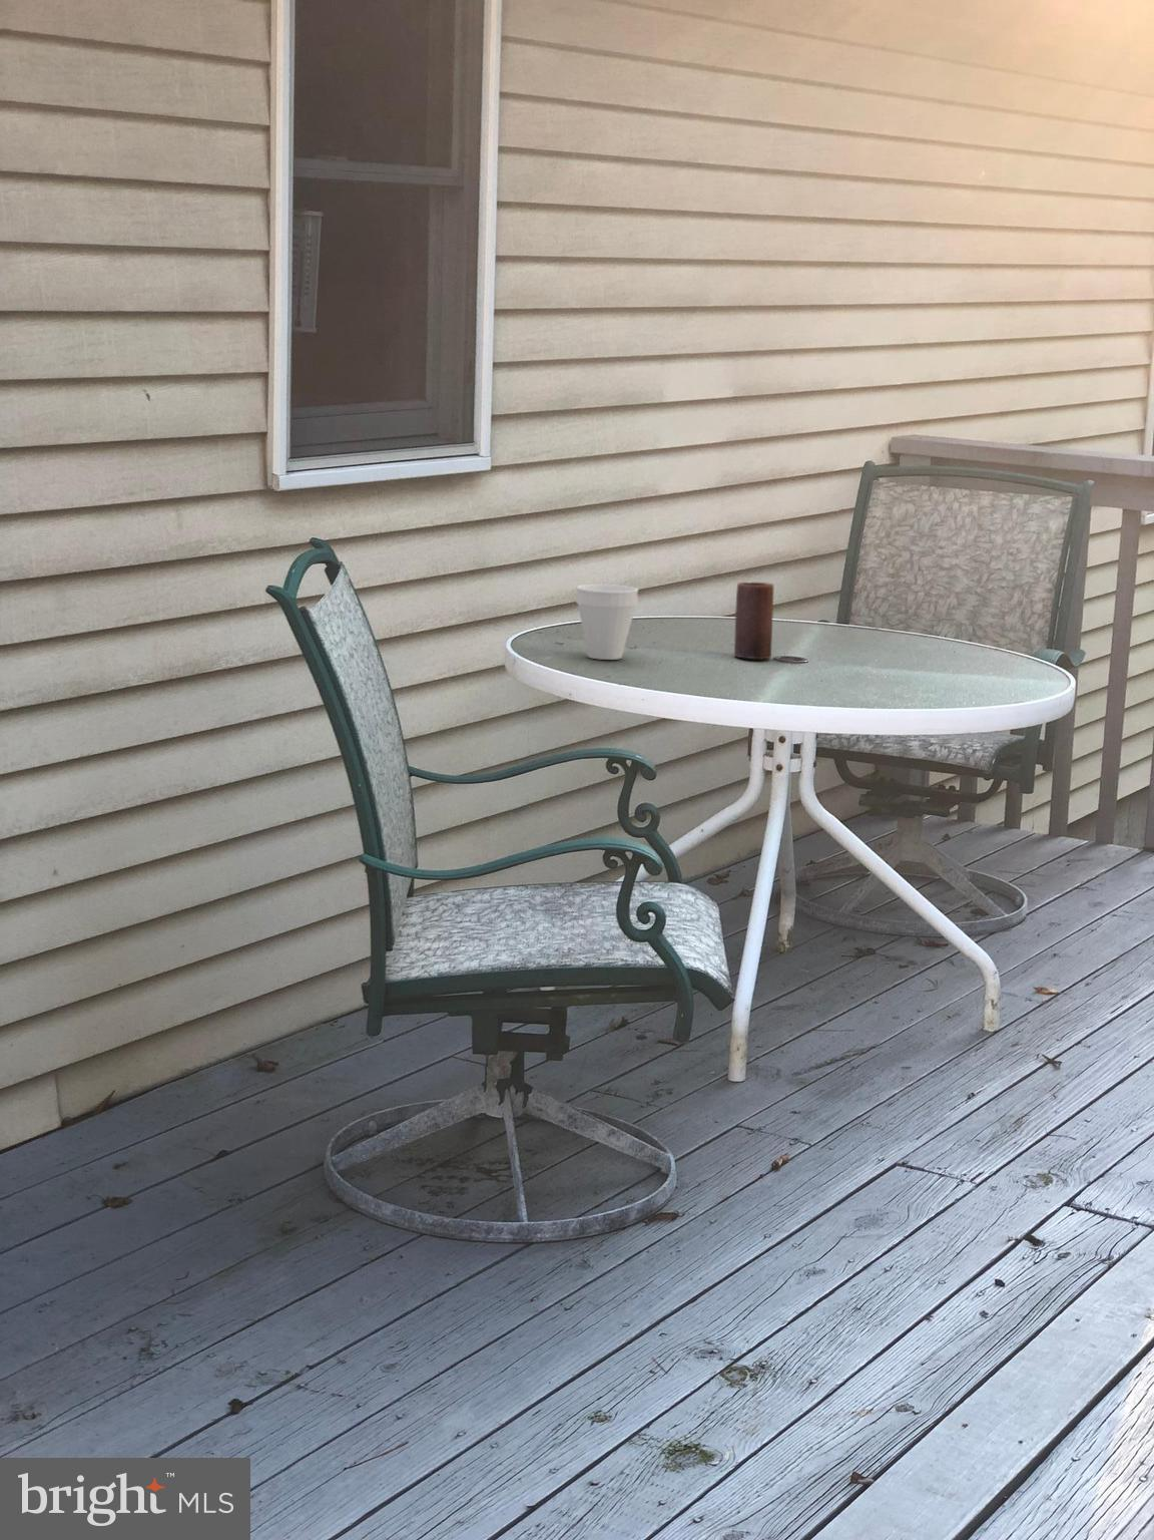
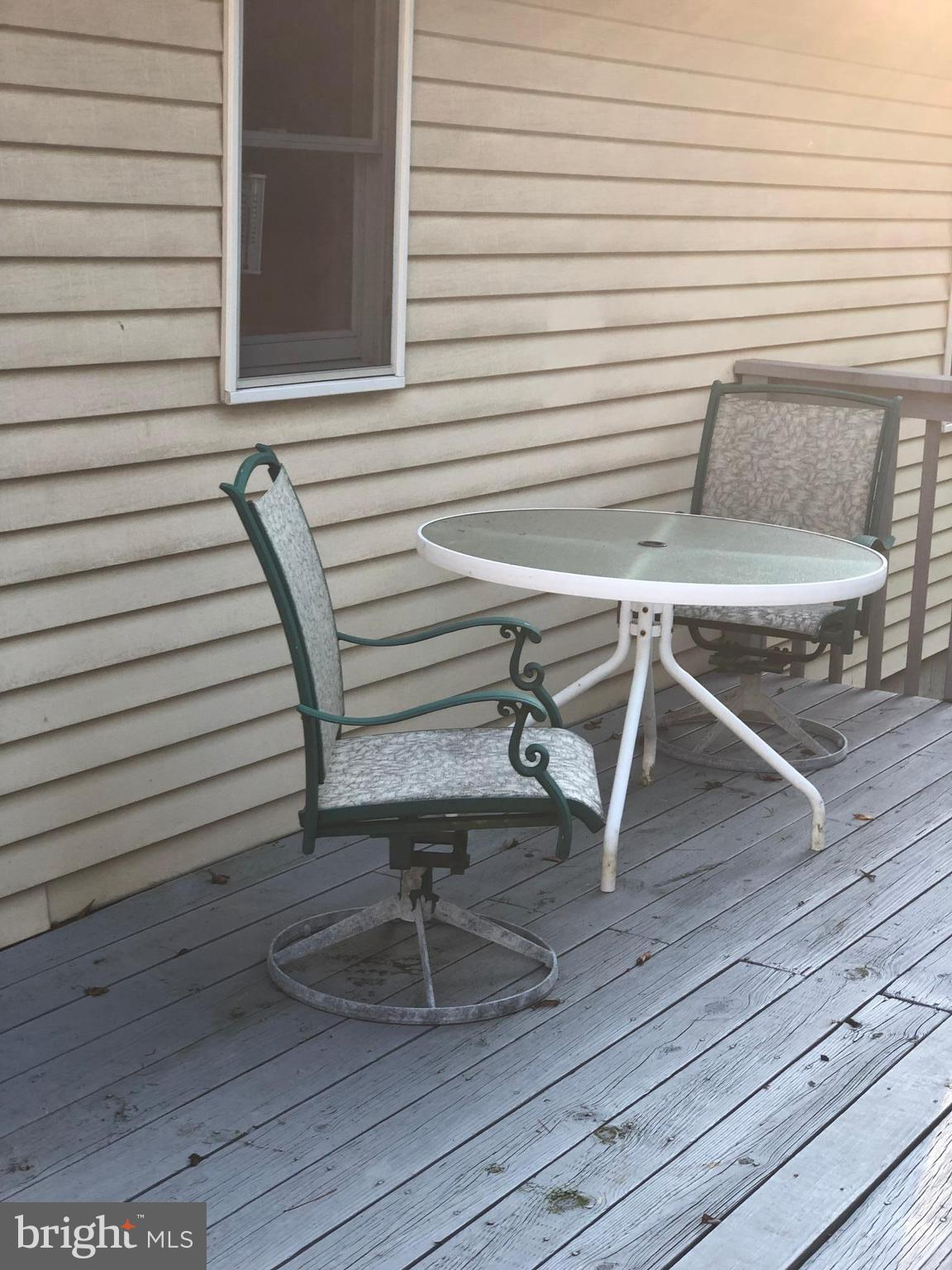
- candle [733,582,775,660]
- cup [575,583,639,661]
